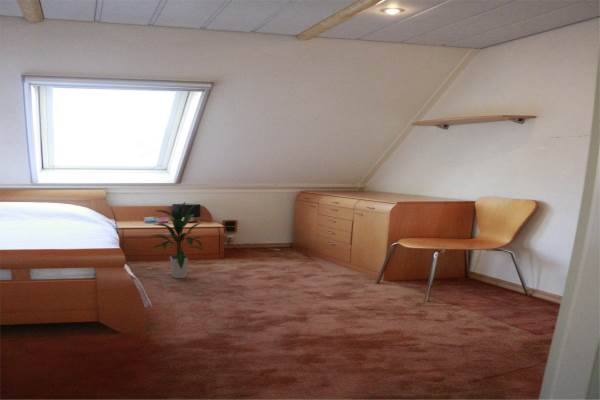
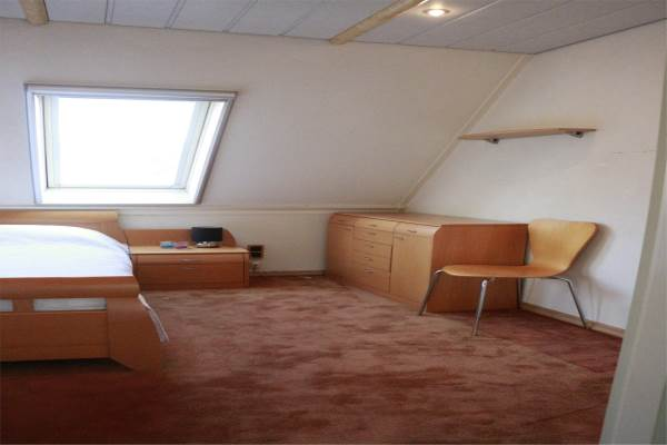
- indoor plant [147,201,205,279]
